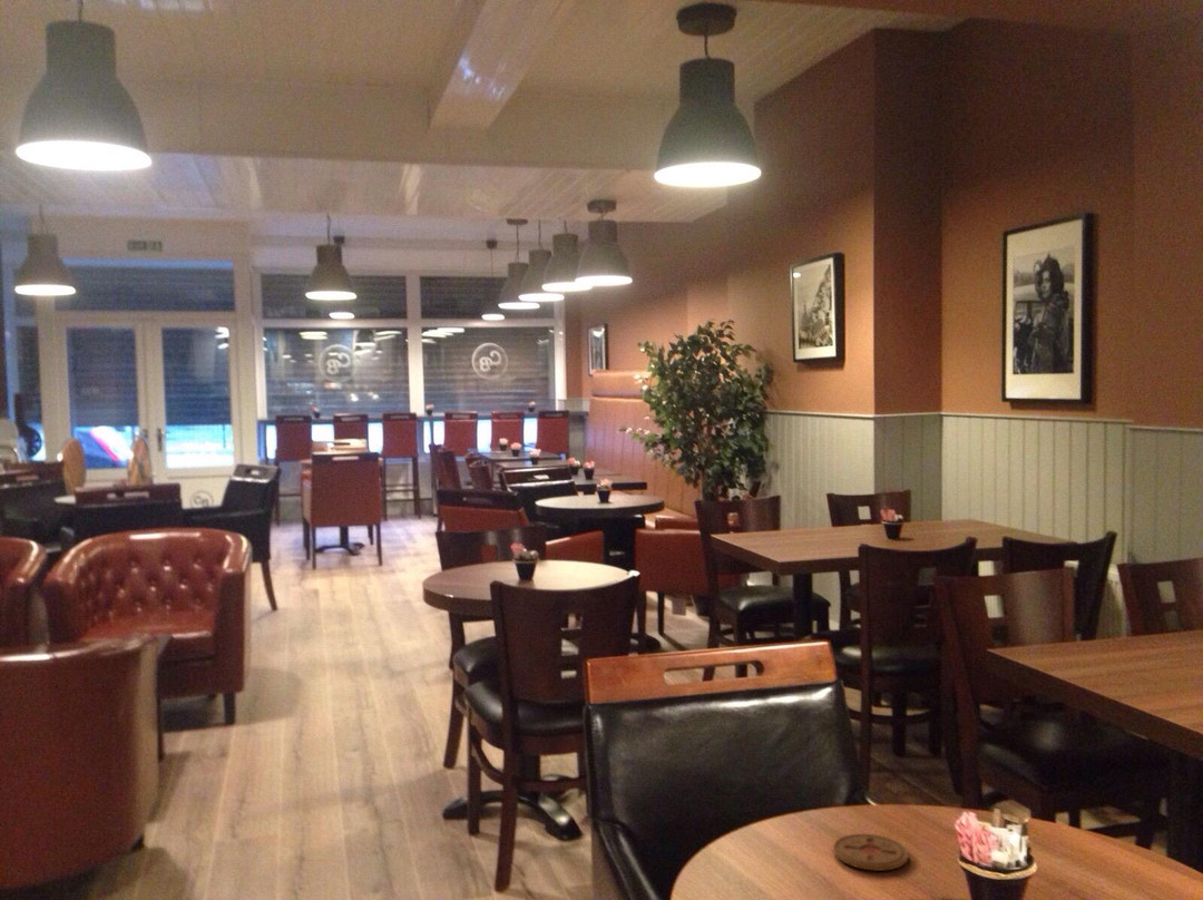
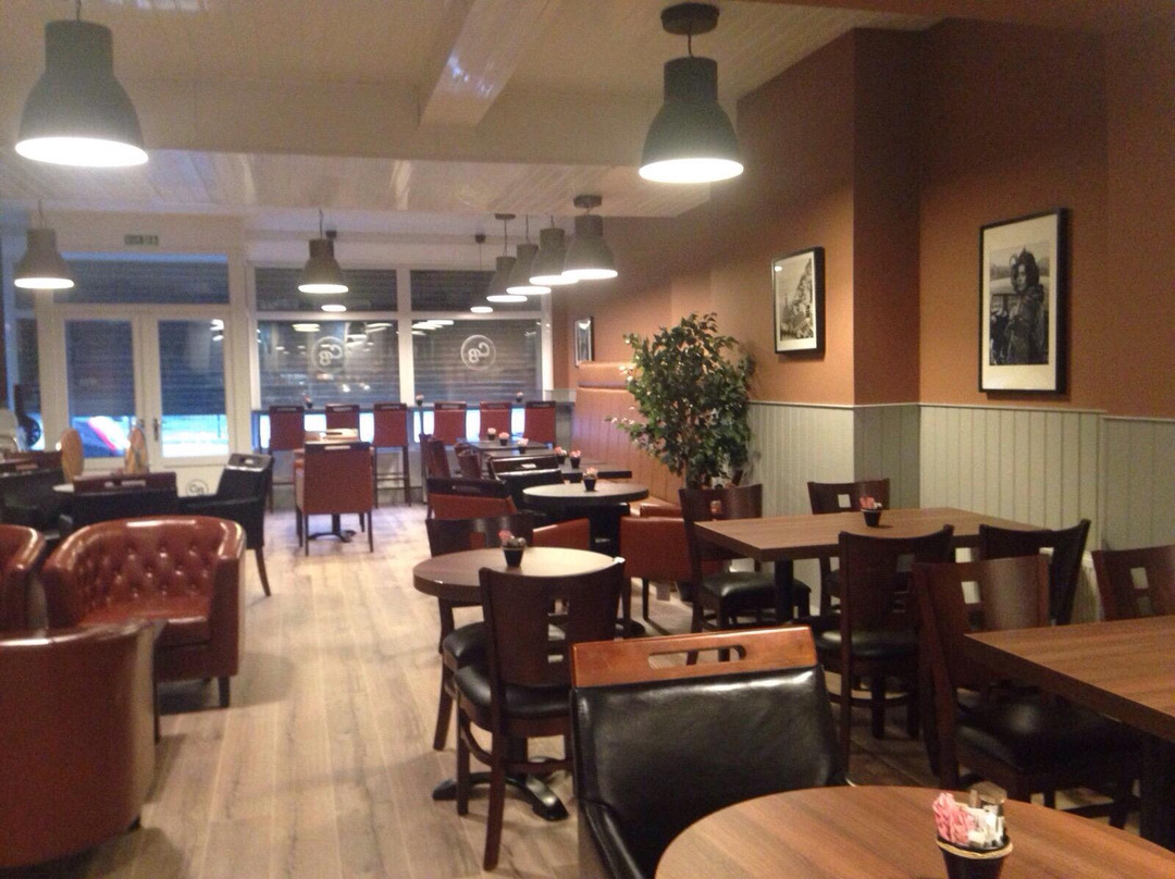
- coaster [832,833,910,872]
